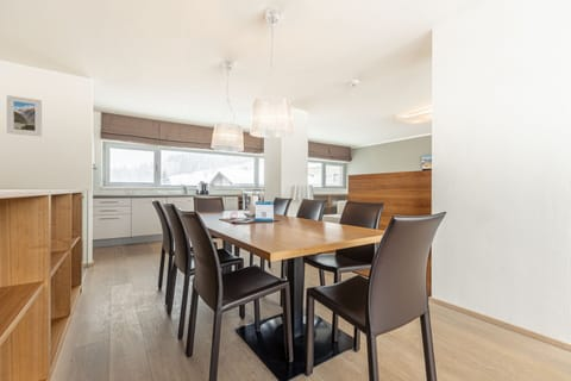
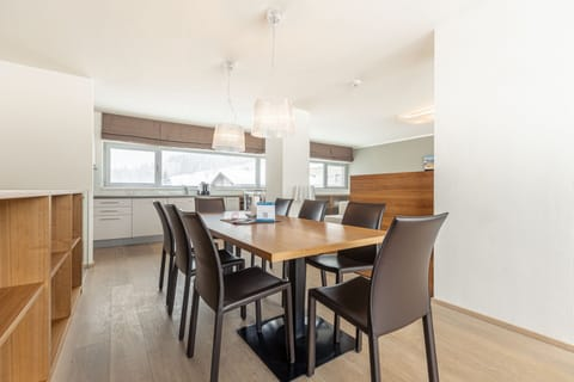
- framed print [6,94,43,138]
